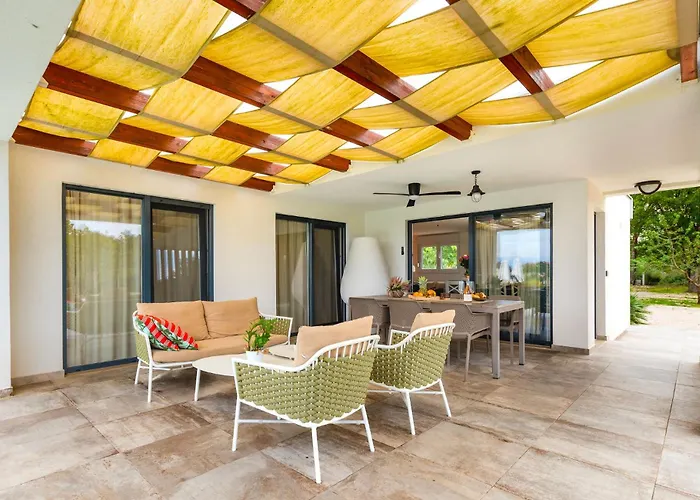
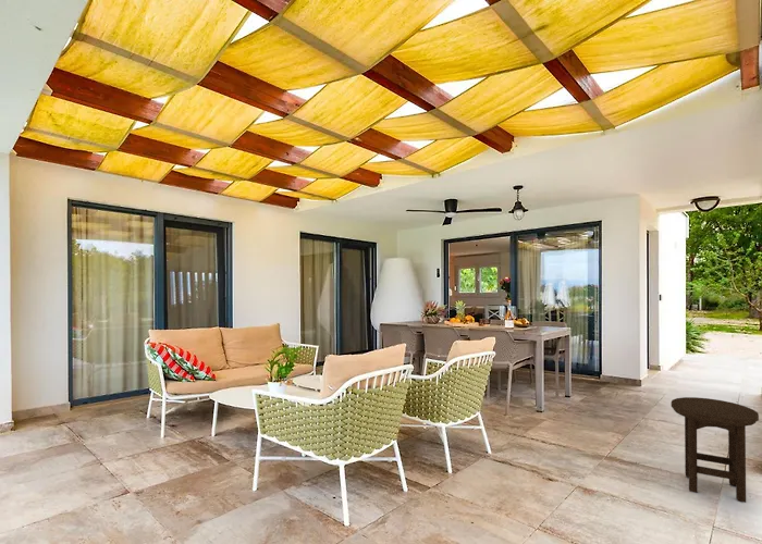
+ stool [671,396,760,504]
